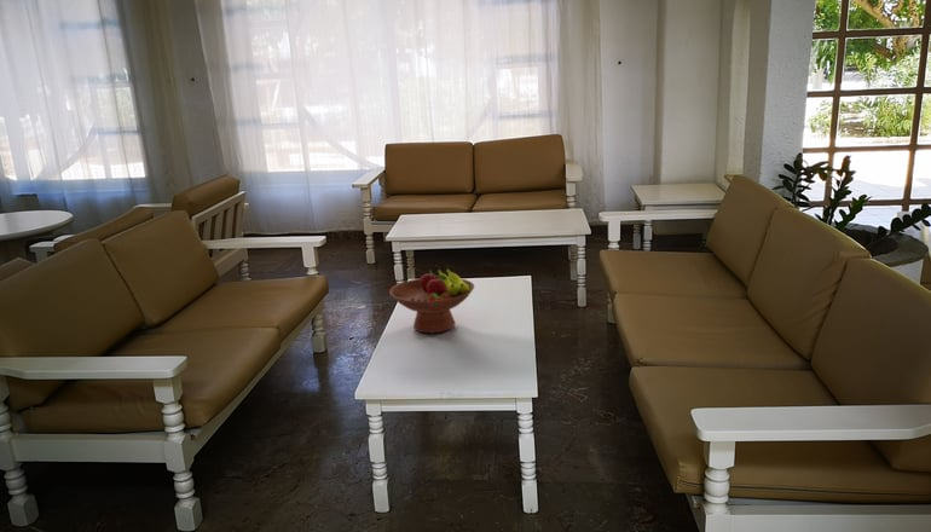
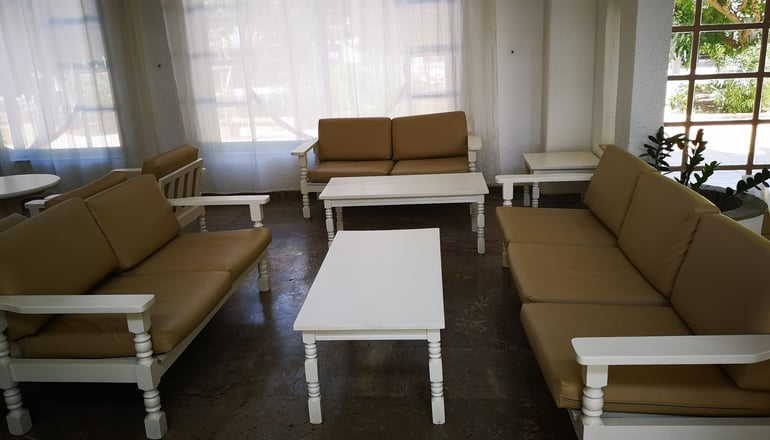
- fruit bowl [388,264,475,335]
